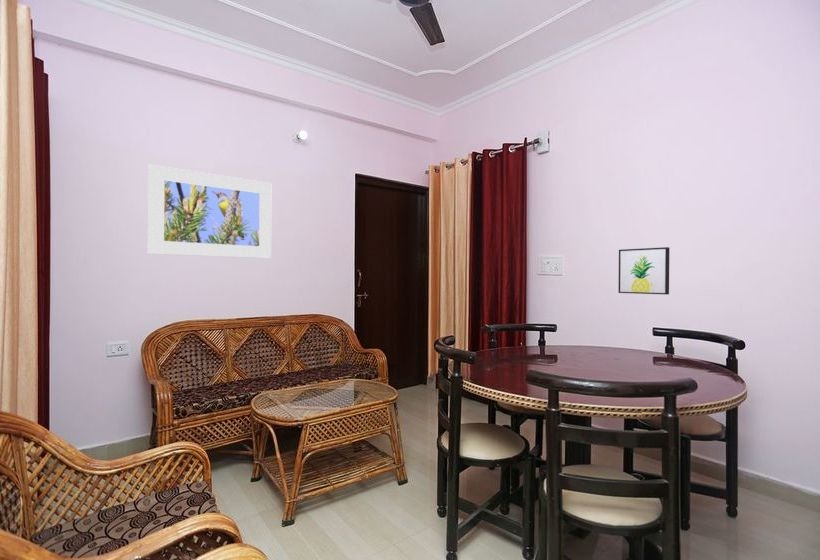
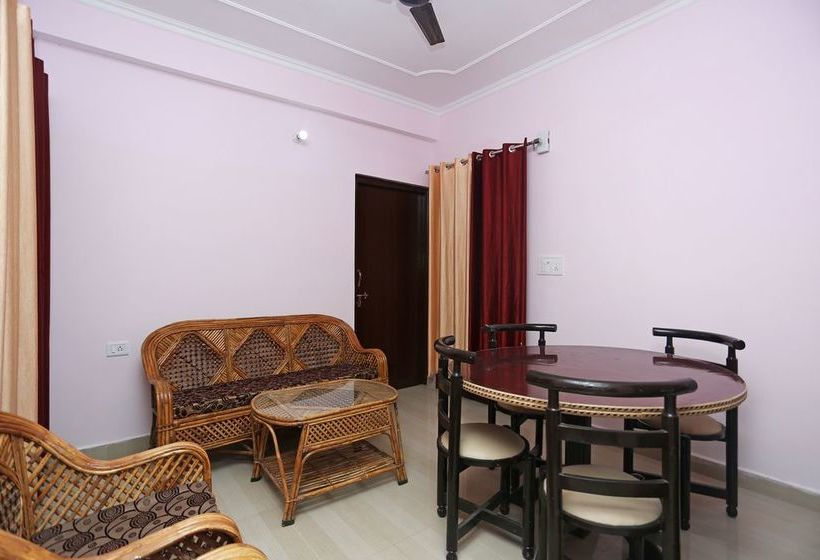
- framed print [147,164,272,259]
- wall art [617,246,670,295]
